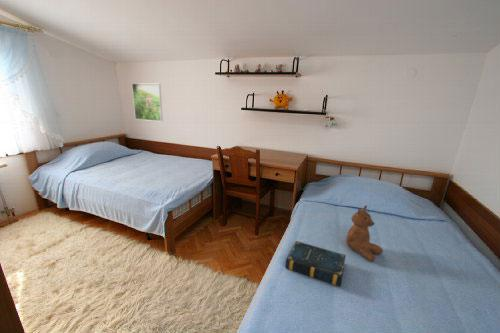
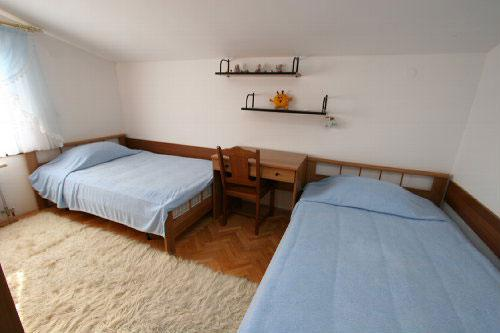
- teddy bear [345,204,384,263]
- book [284,240,347,288]
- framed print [131,83,164,122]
